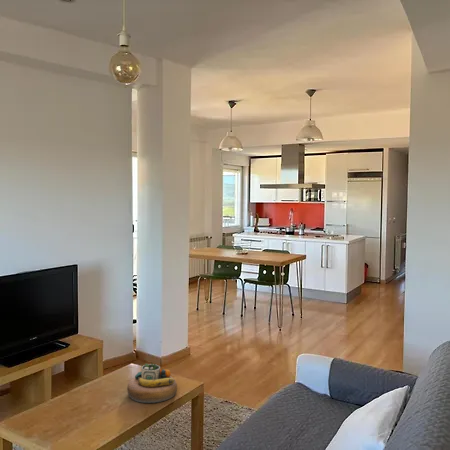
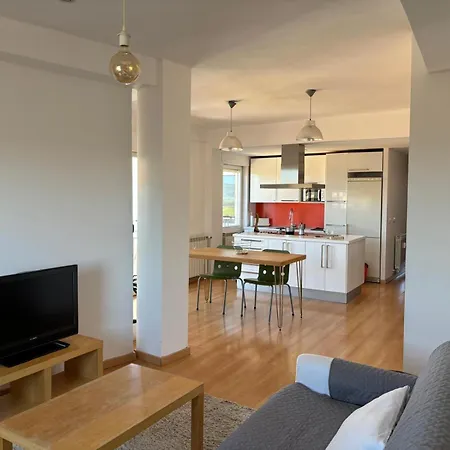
- decorative bowl [126,362,178,404]
